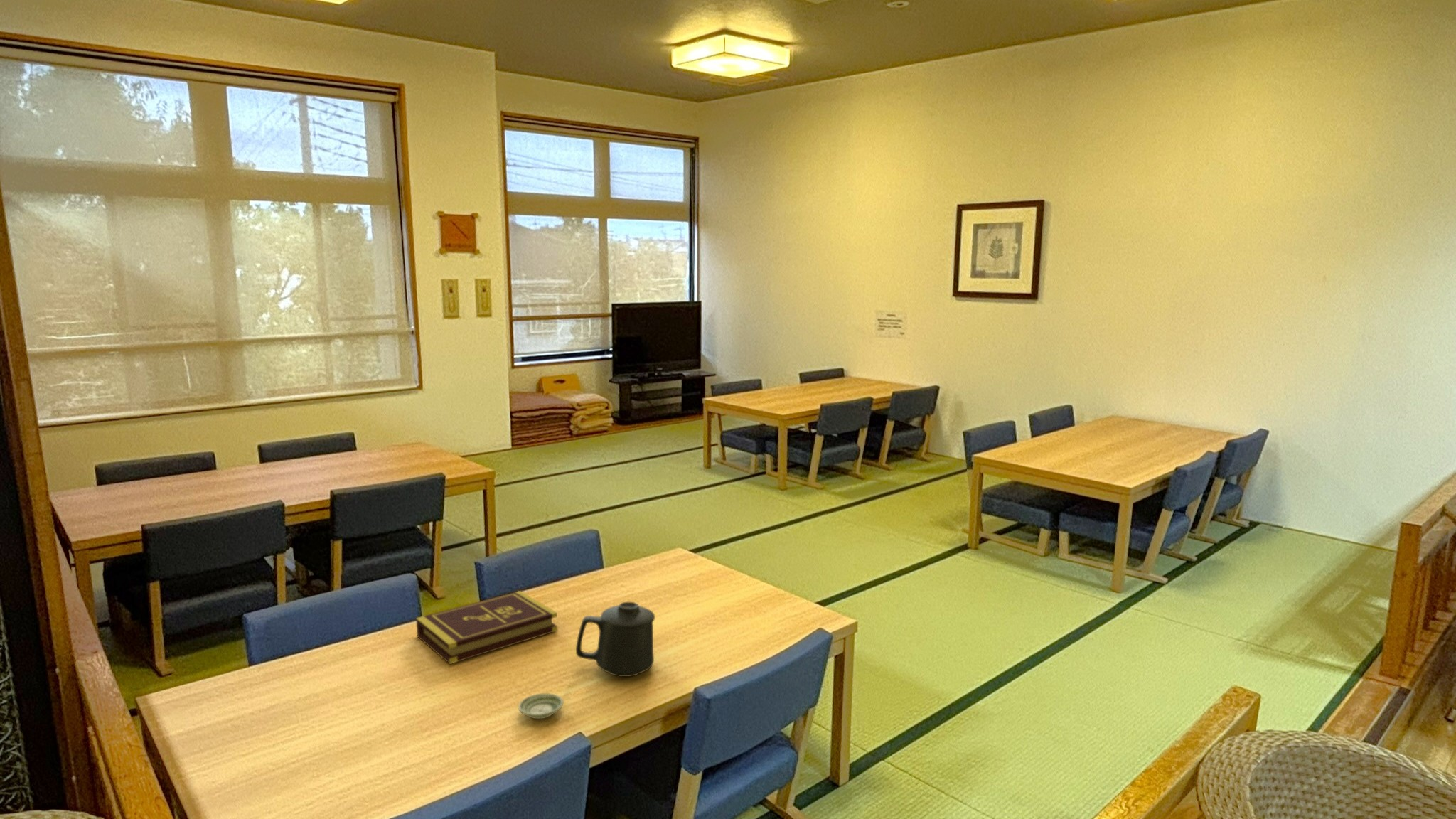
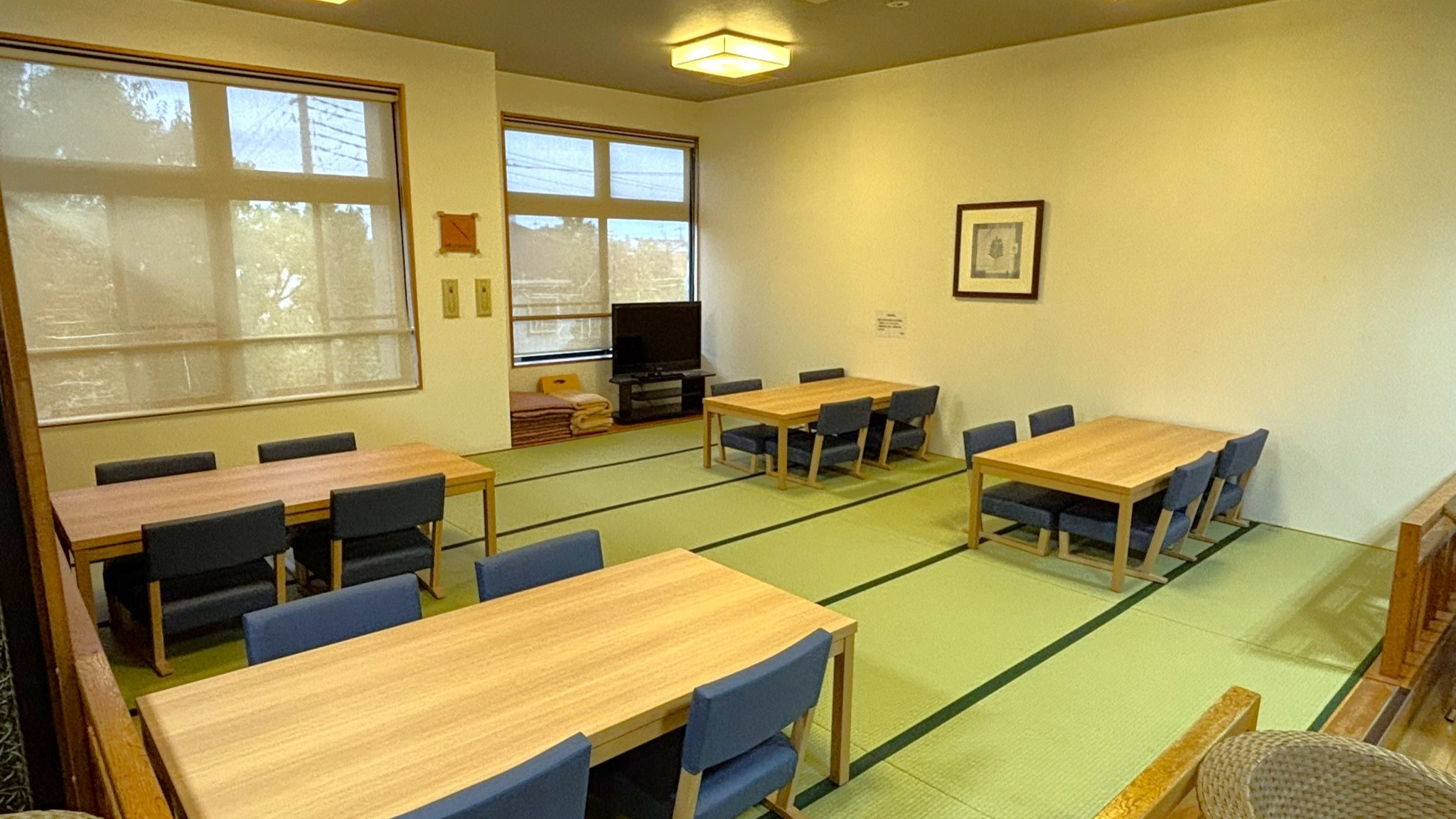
- mug [575,601,655,678]
- saucer [518,692,564,719]
- book [415,590,558,665]
